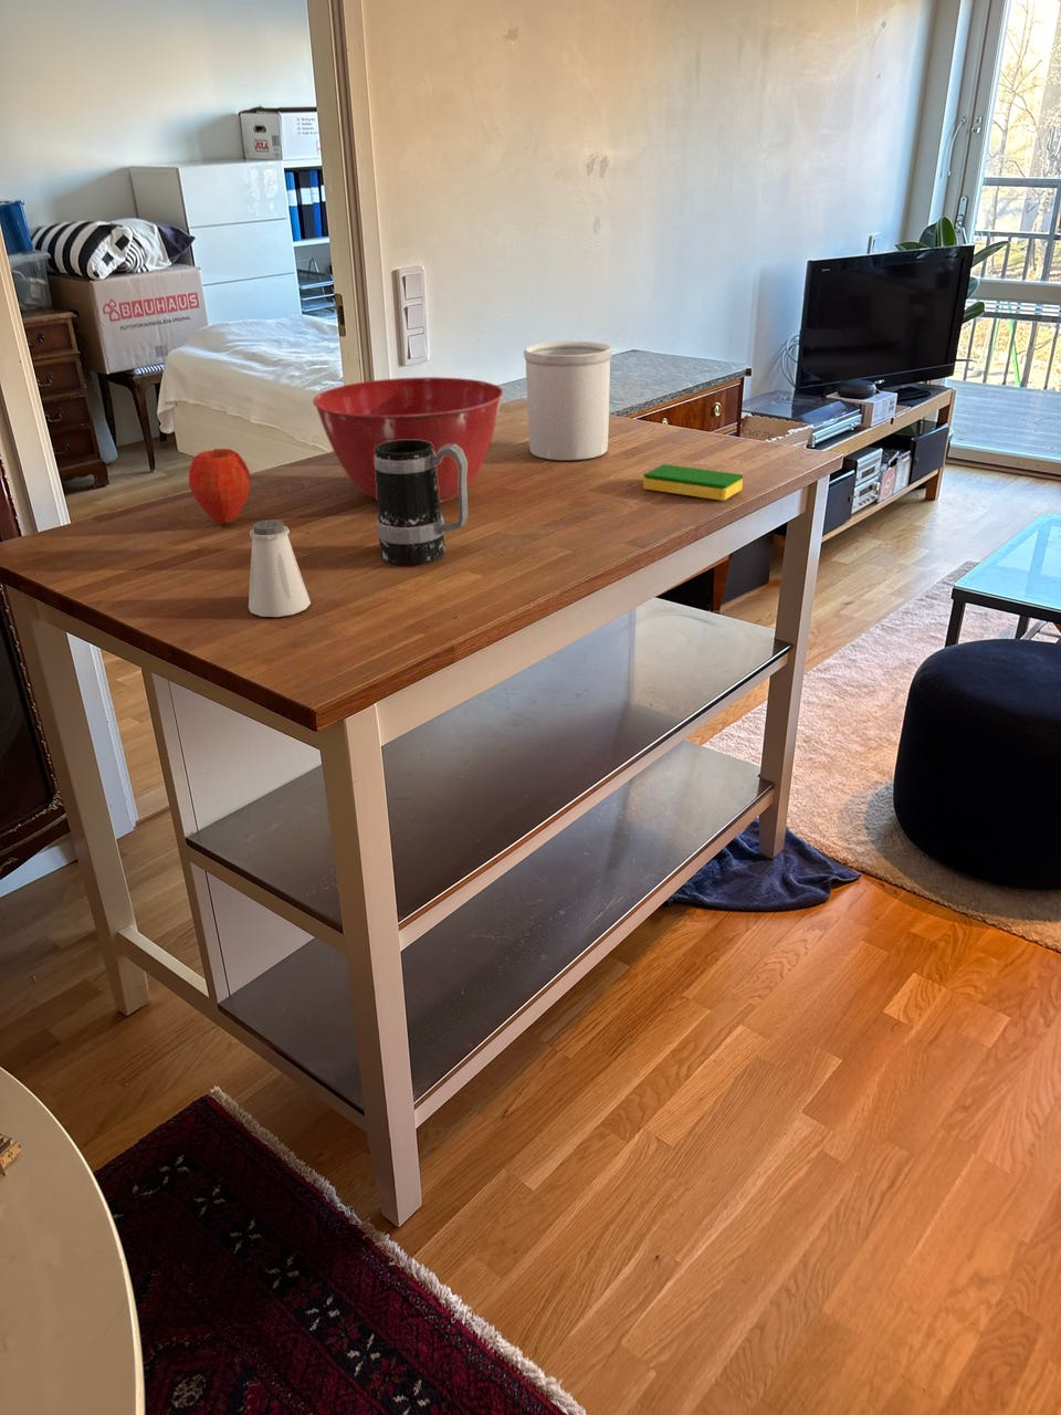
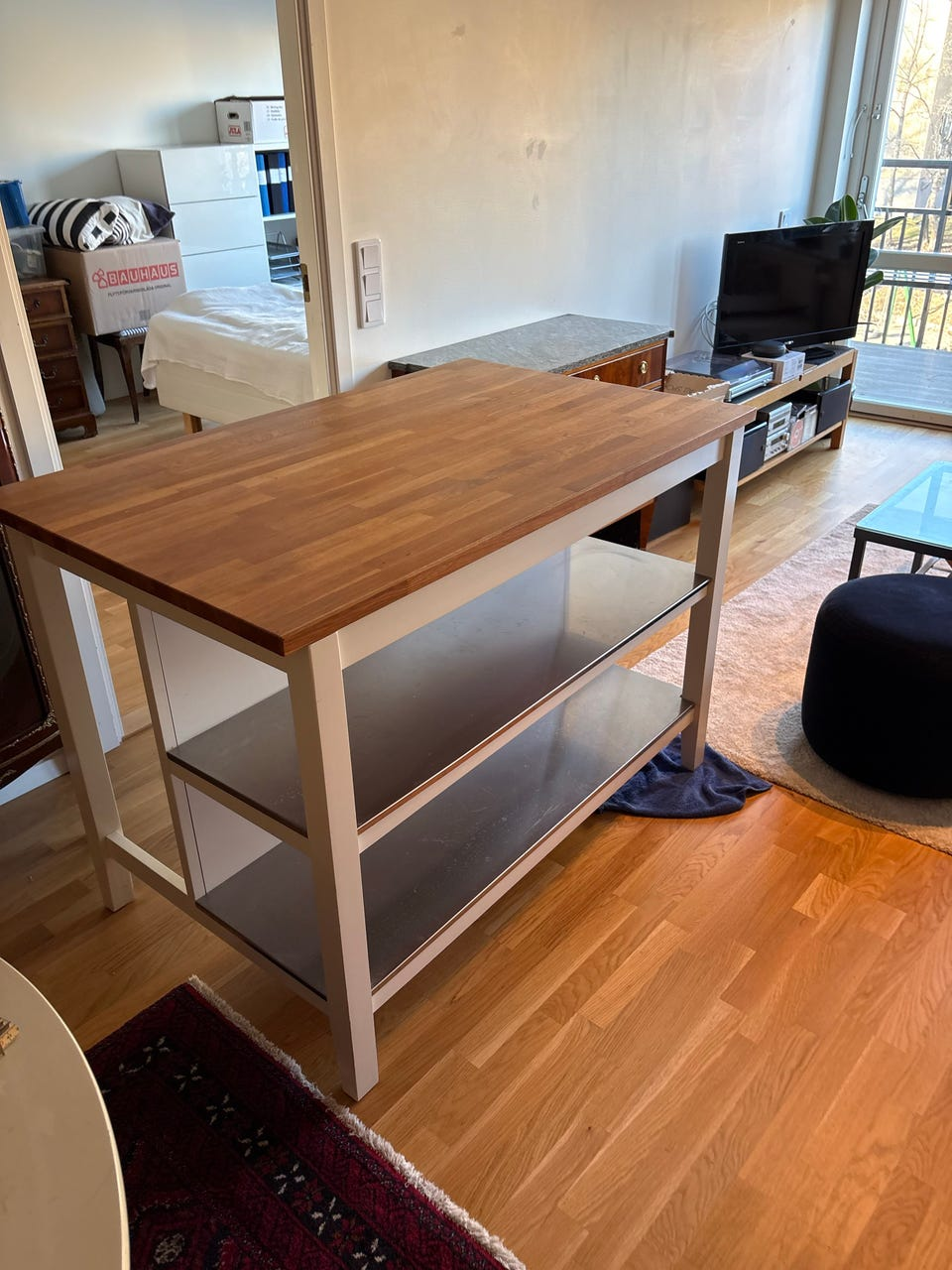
- apple [188,448,251,525]
- saltshaker [247,518,312,618]
- dish sponge [642,463,743,501]
- utensil holder [523,341,613,461]
- mug [374,440,468,566]
- mixing bowl [312,375,504,504]
